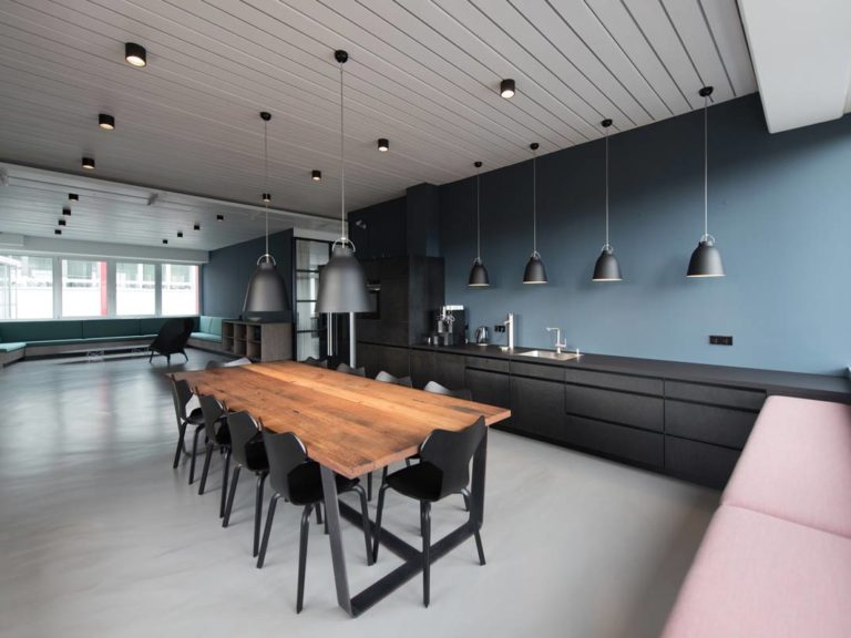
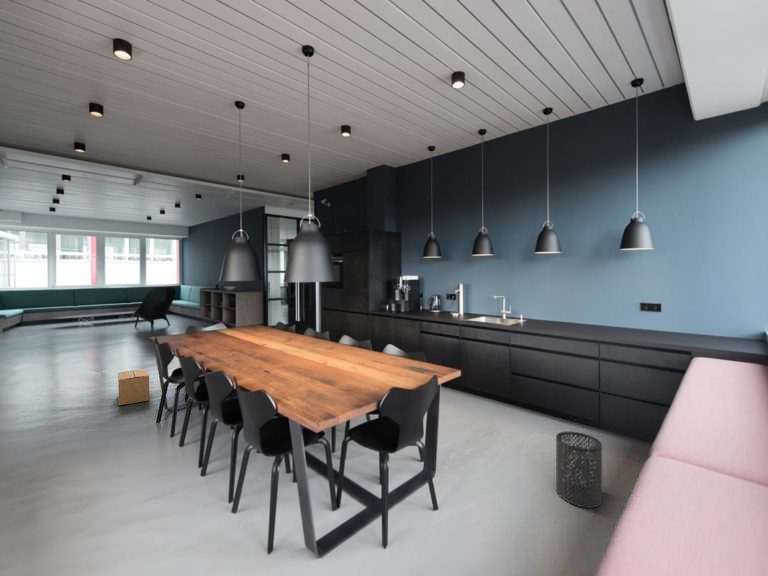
+ cardboard box [117,368,150,406]
+ trash can [555,430,603,509]
